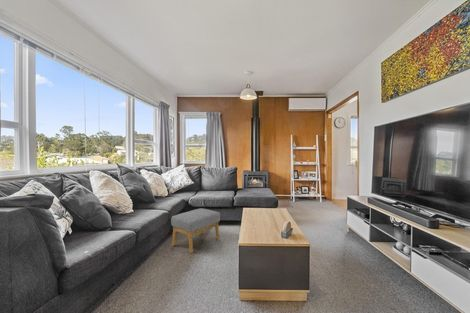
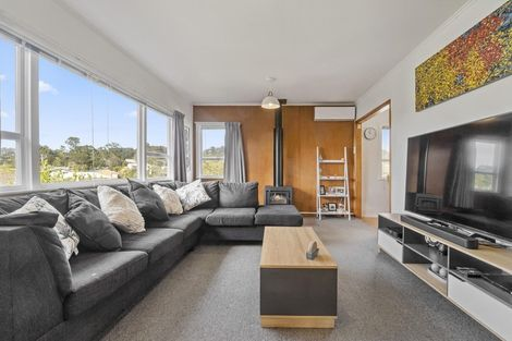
- footstool [170,207,221,254]
